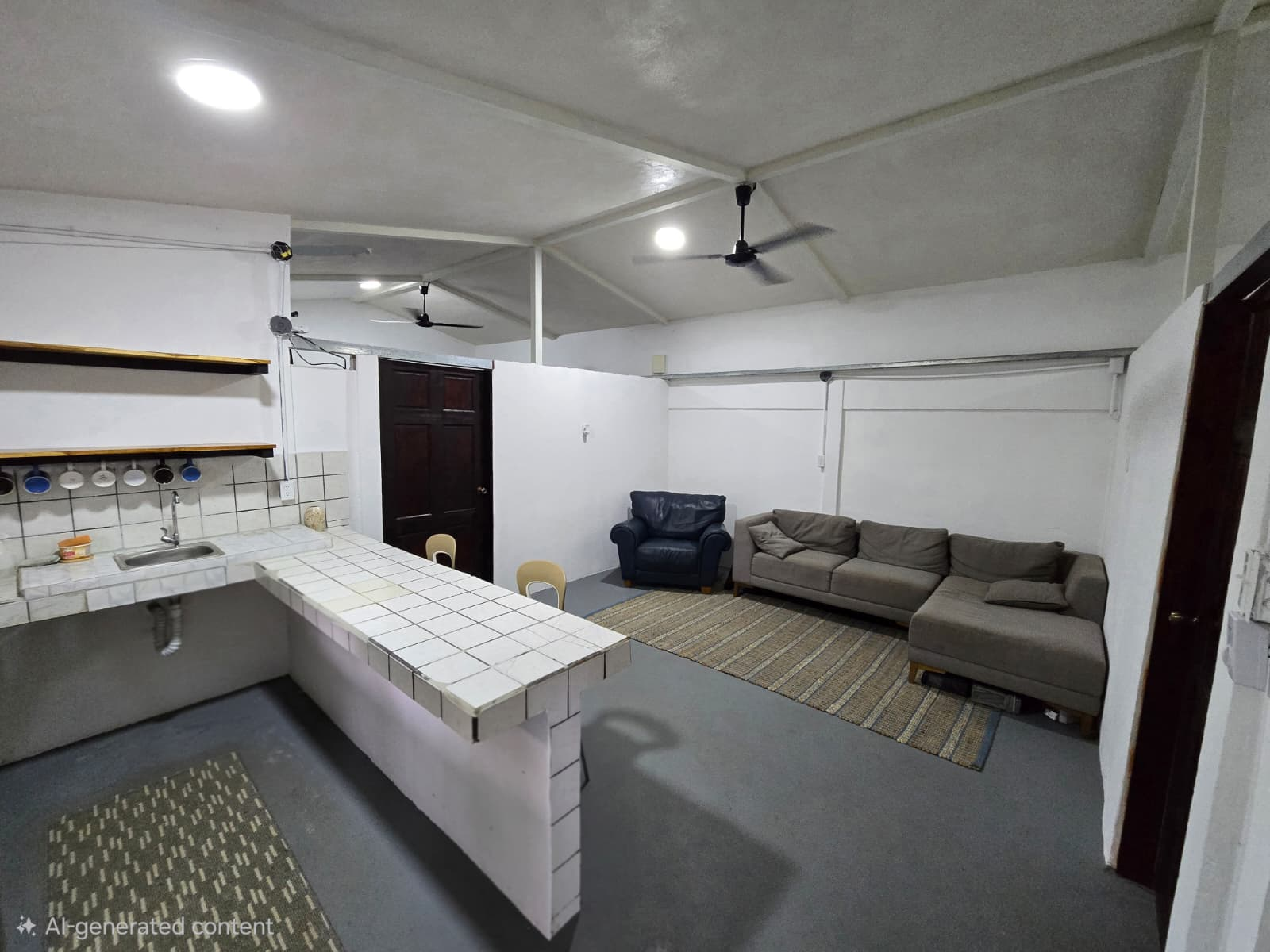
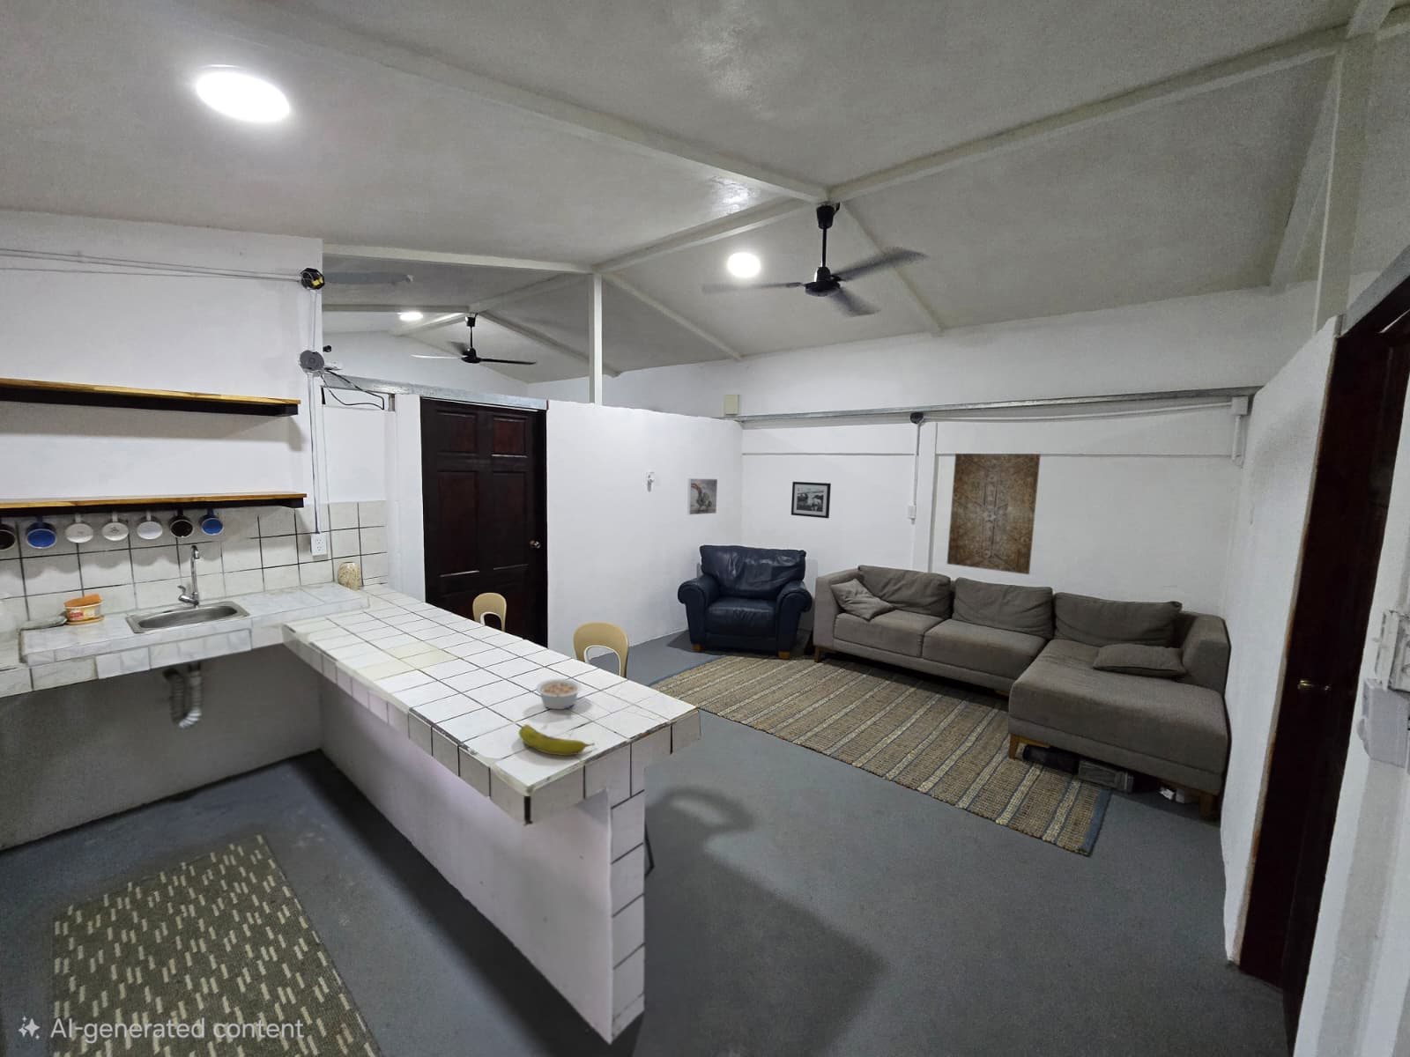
+ wall art [946,453,1041,575]
+ legume [535,678,583,709]
+ picture frame [790,481,832,519]
+ fruit [518,723,596,756]
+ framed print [686,477,718,515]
